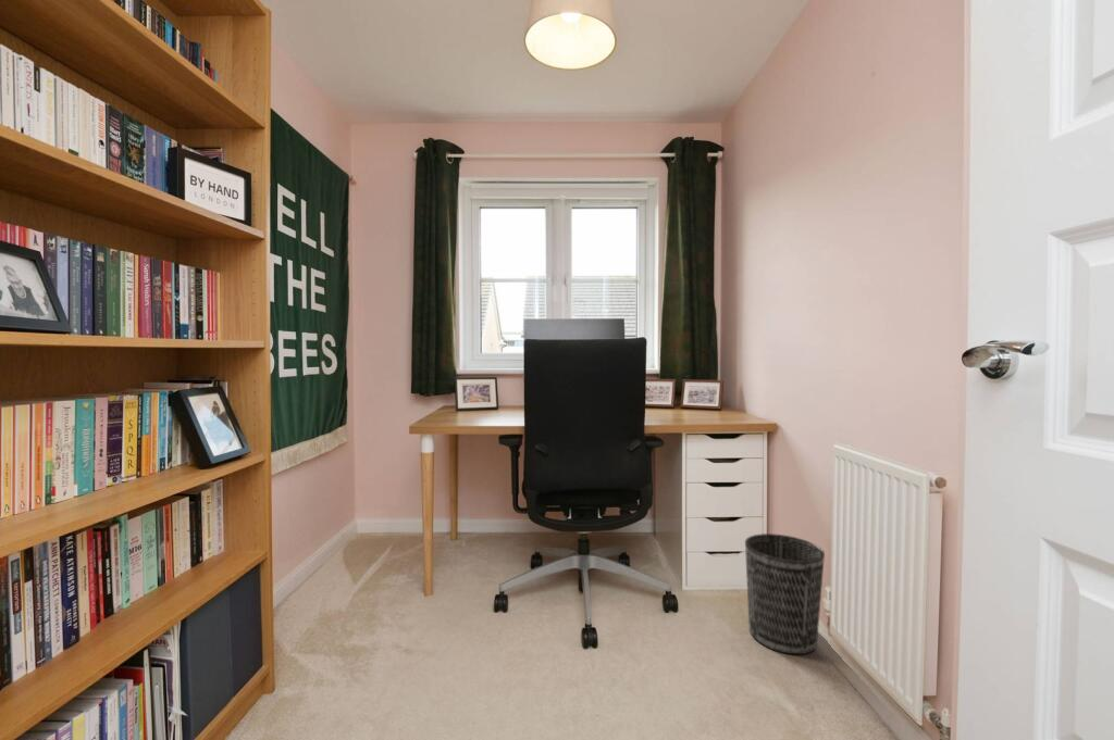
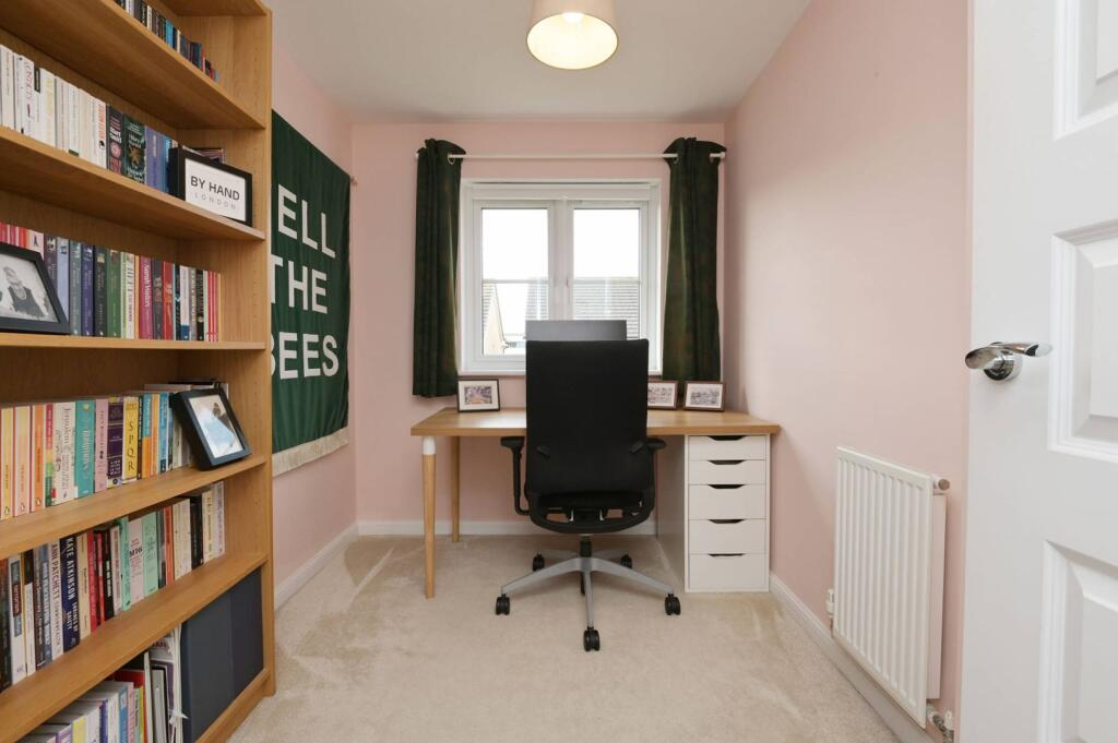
- wastebasket [744,532,826,655]
